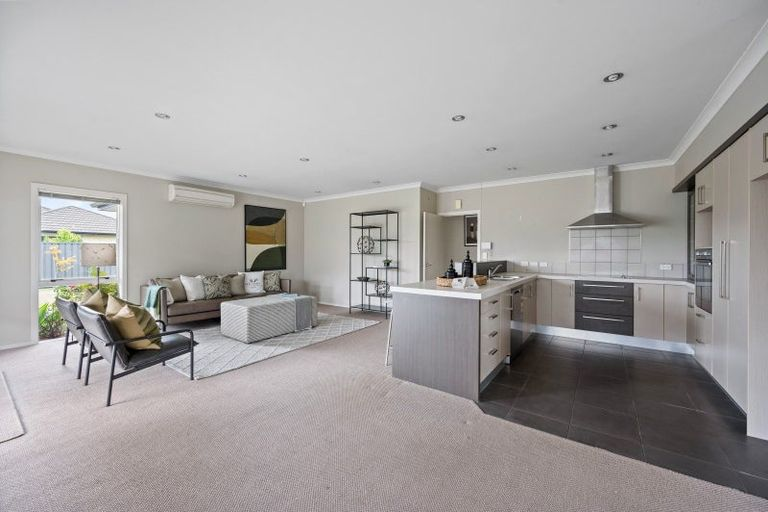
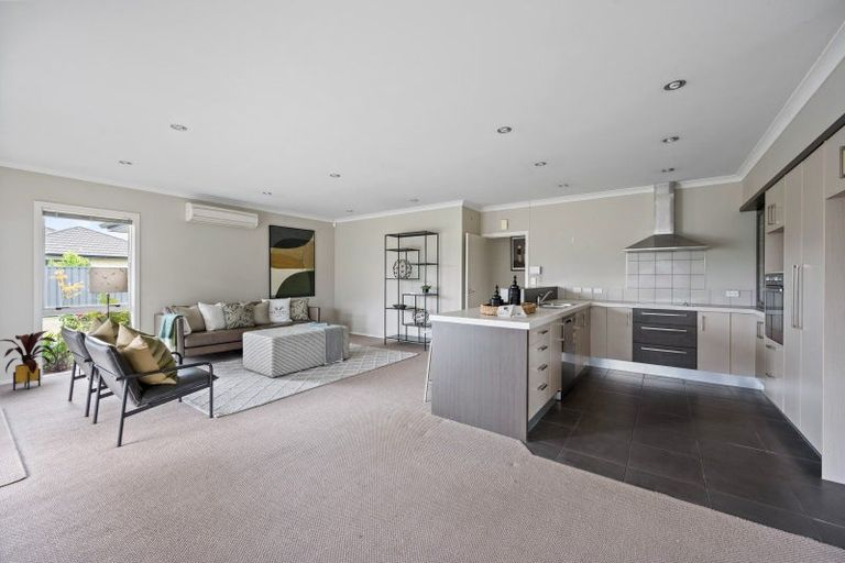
+ house plant [0,330,62,391]
